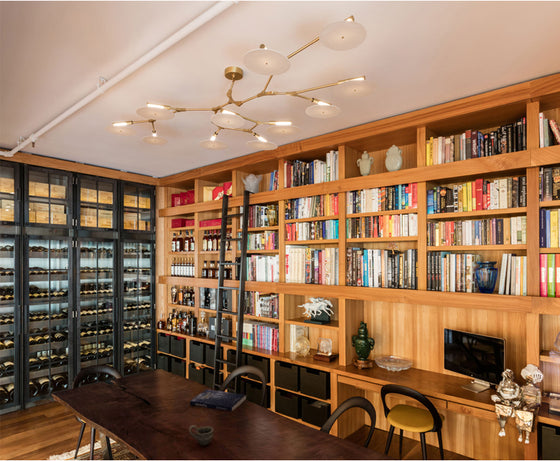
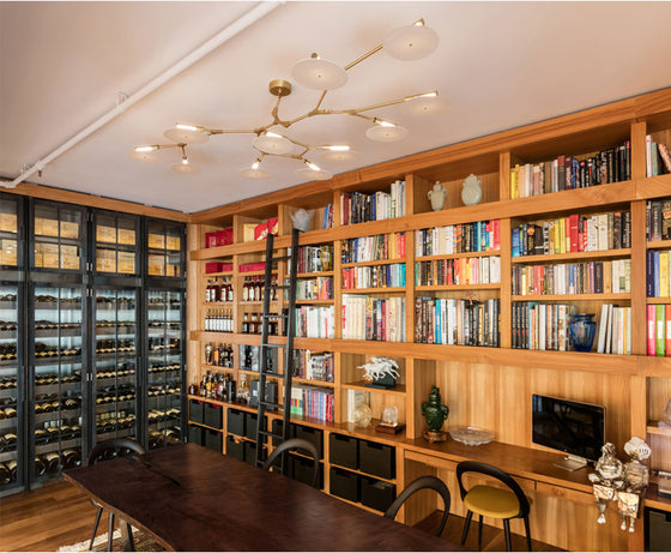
- book [189,389,247,412]
- cup [188,424,214,446]
